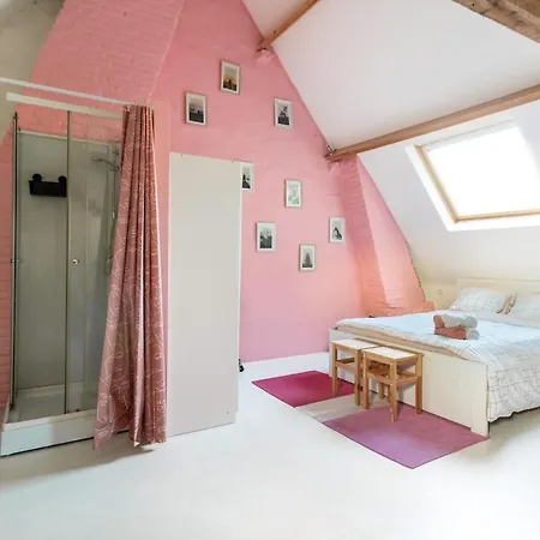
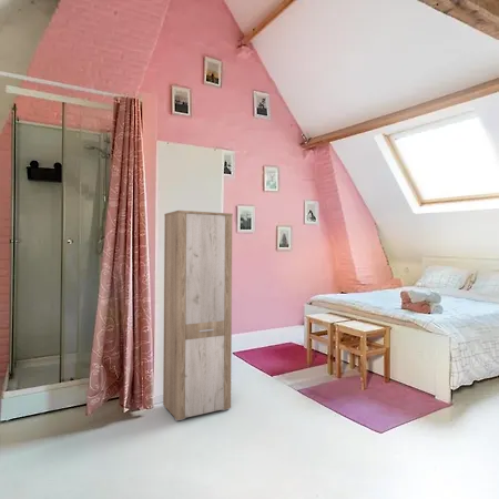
+ cabinet [162,210,234,422]
